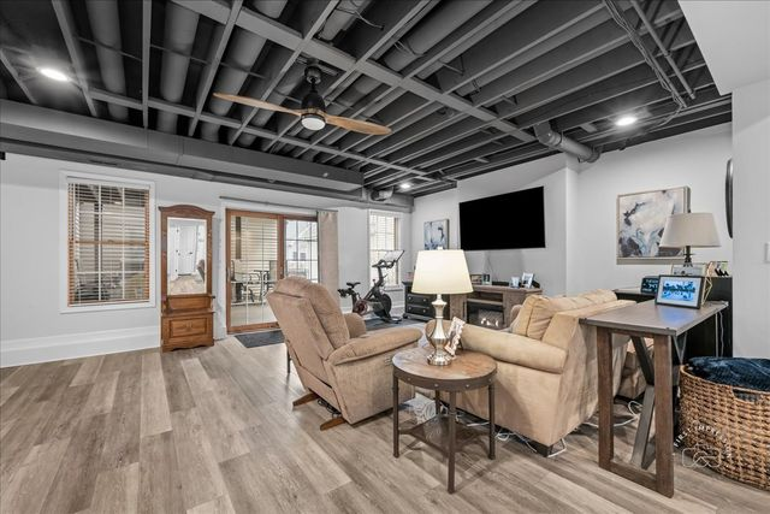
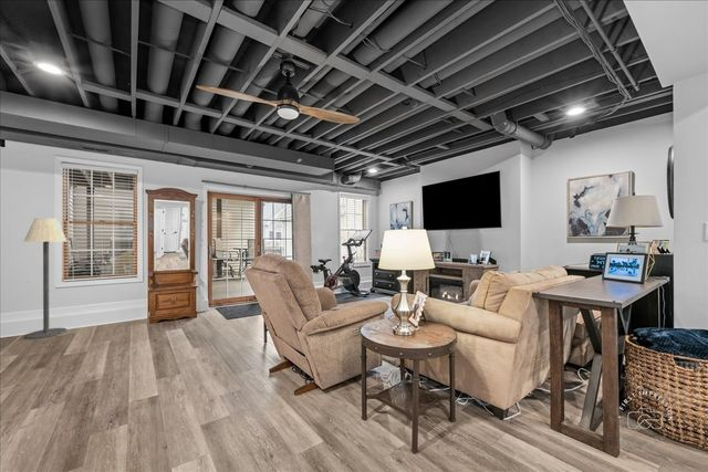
+ floor lamp [22,217,67,340]
